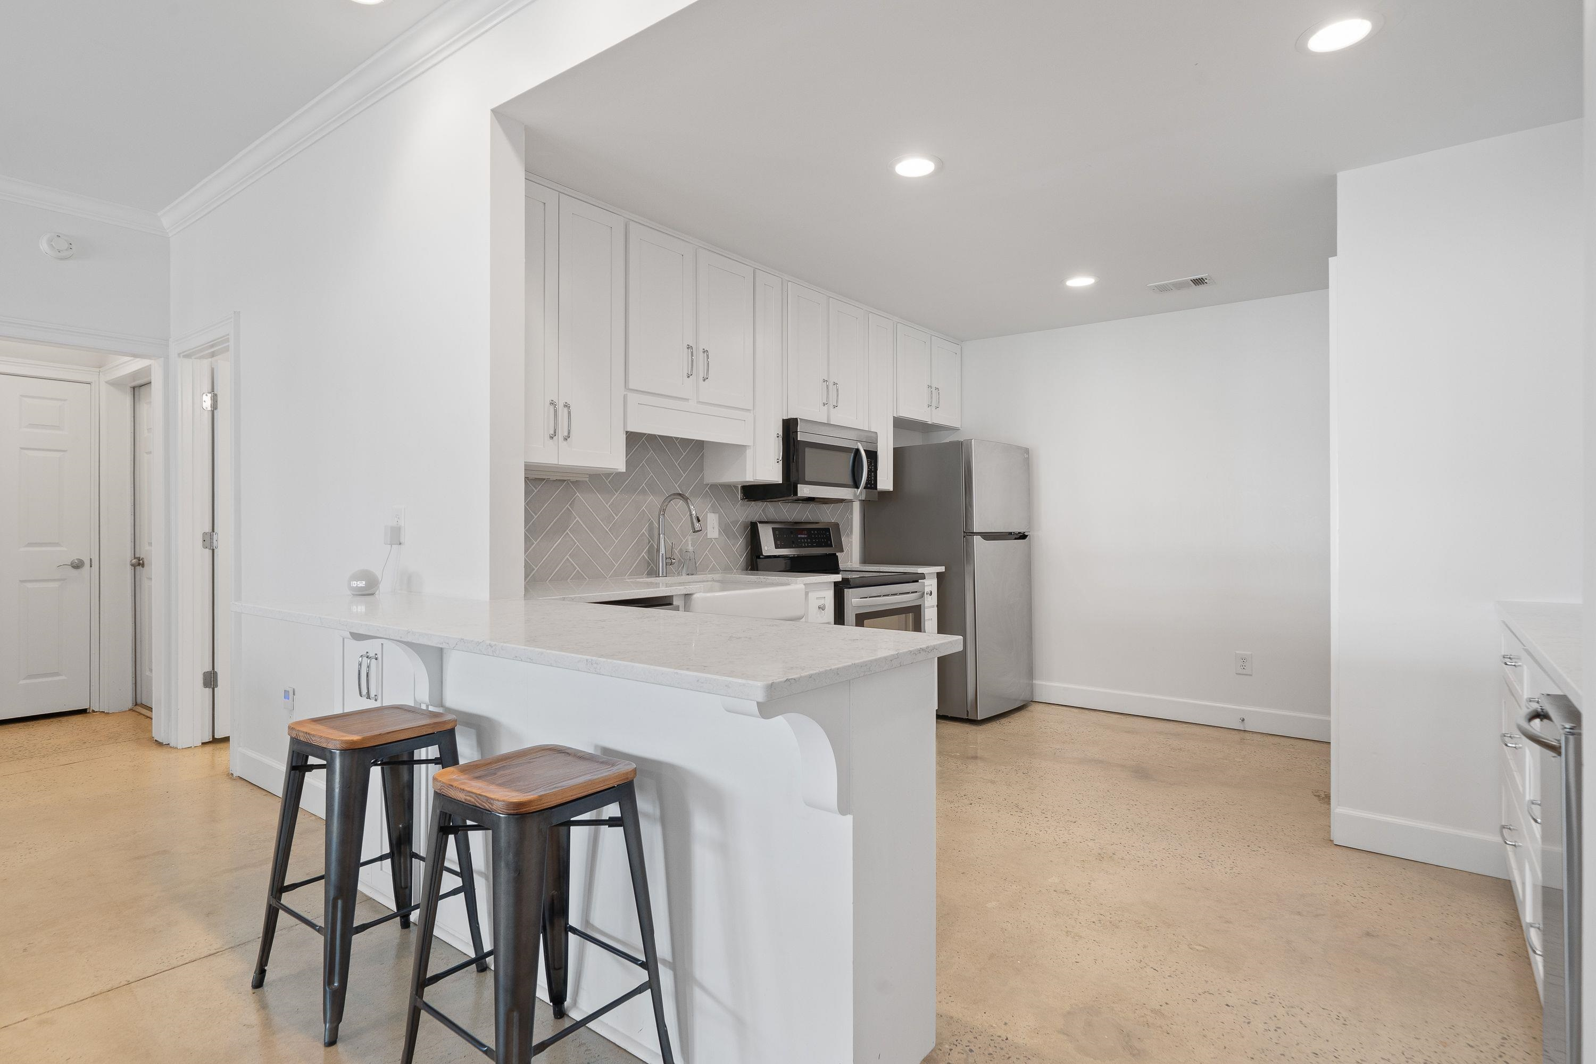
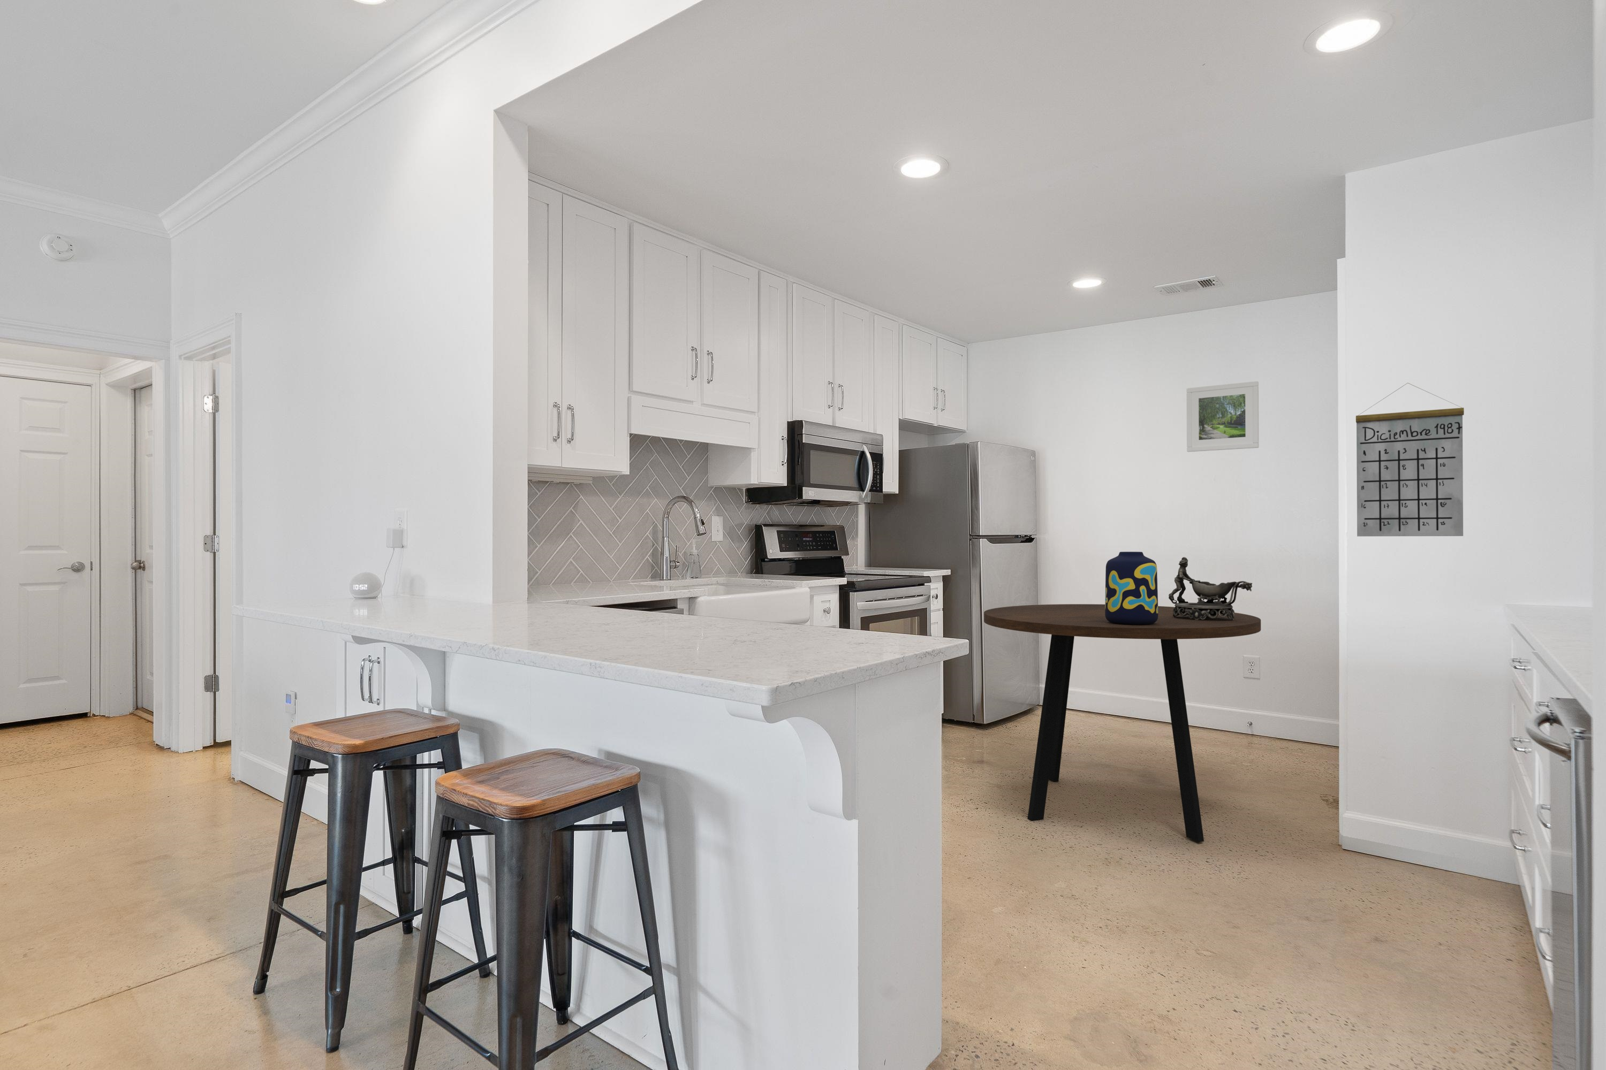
+ decorative bowl [1169,556,1252,620]
+ dining table [983,603,1261,843]
+ calendar [1355,382,1465,537]
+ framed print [1187,381,1259,453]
+ vase [1104,551,1158,625]
